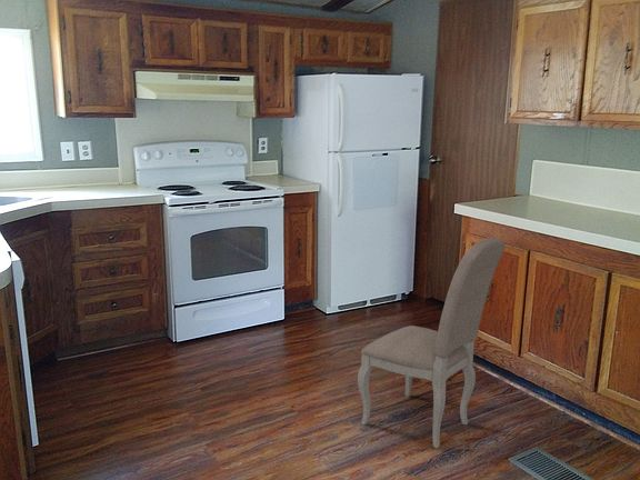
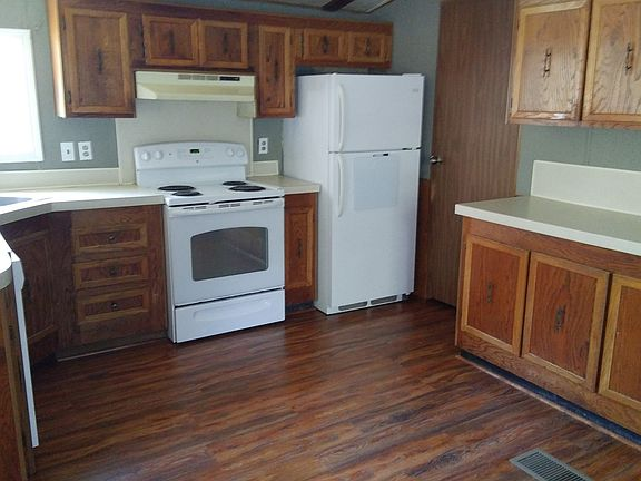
- dining chair [357,237,507,449]
